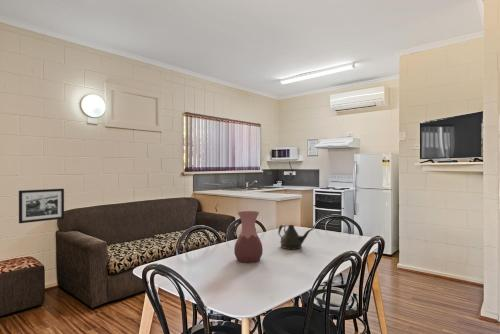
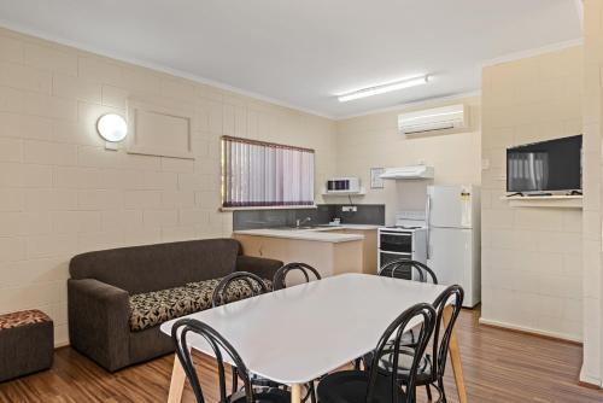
- teapot [277,224,315,250]
- vase [233,210,264,264]
- picture frame [18,188,65,224]
